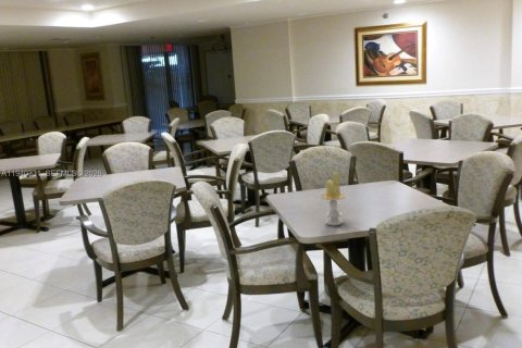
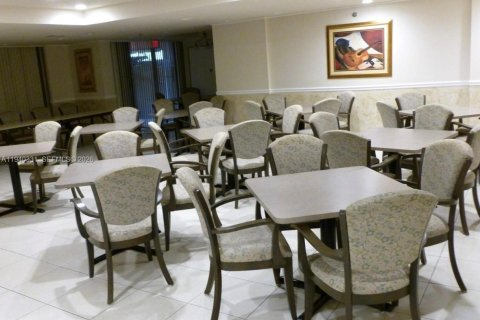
- candle [319,171,348,226]
